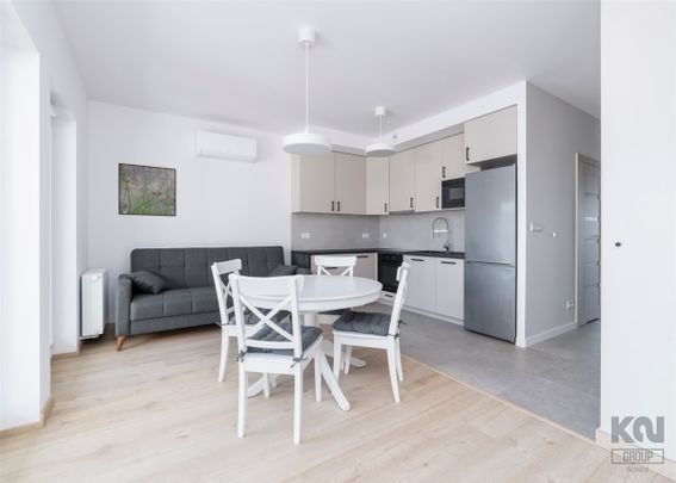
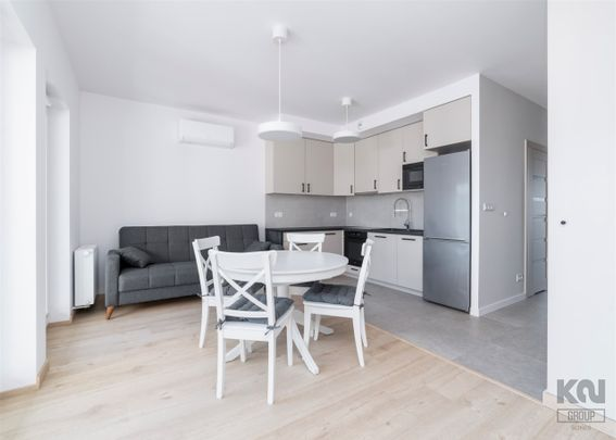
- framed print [117,162,178,217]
